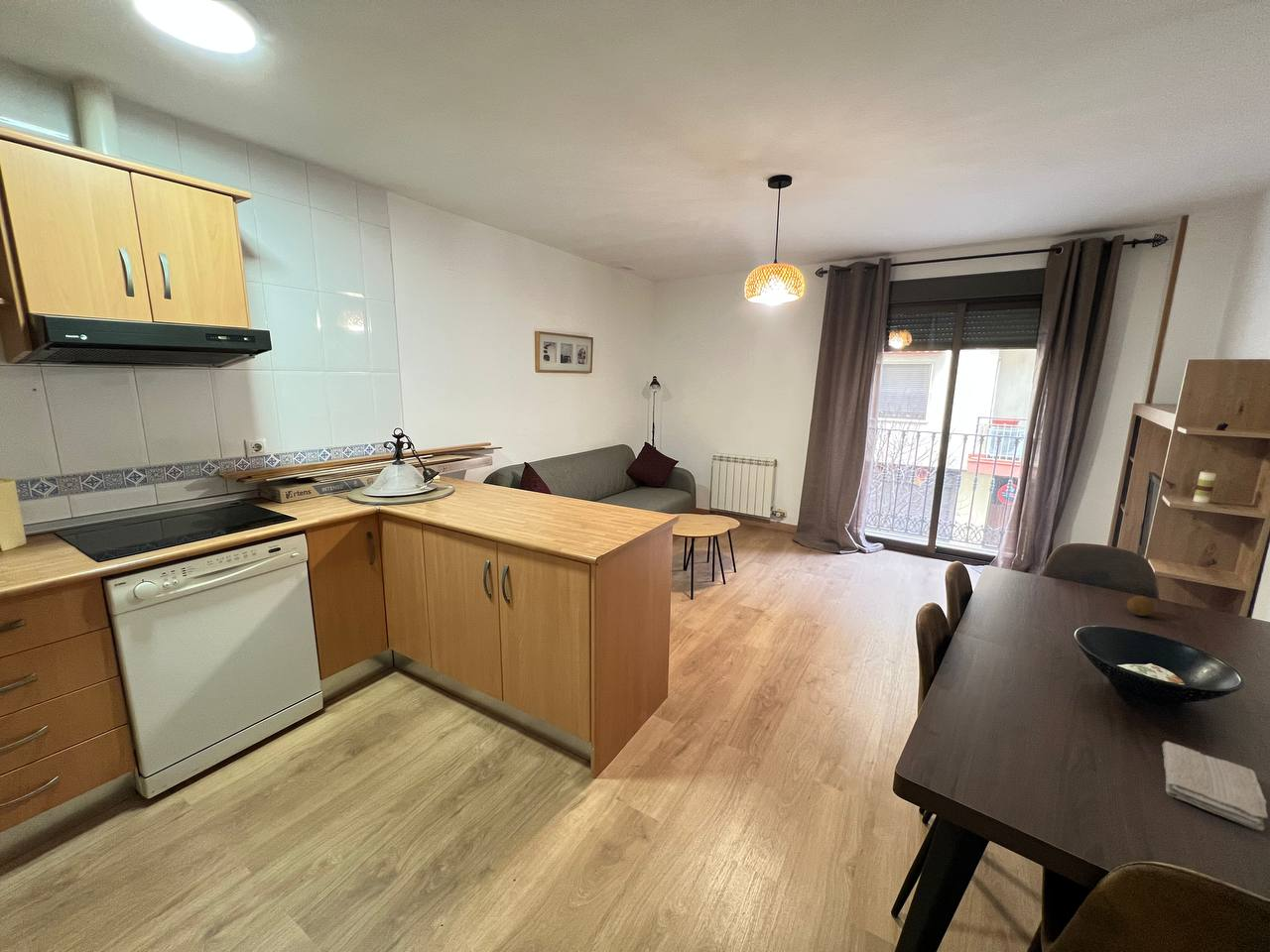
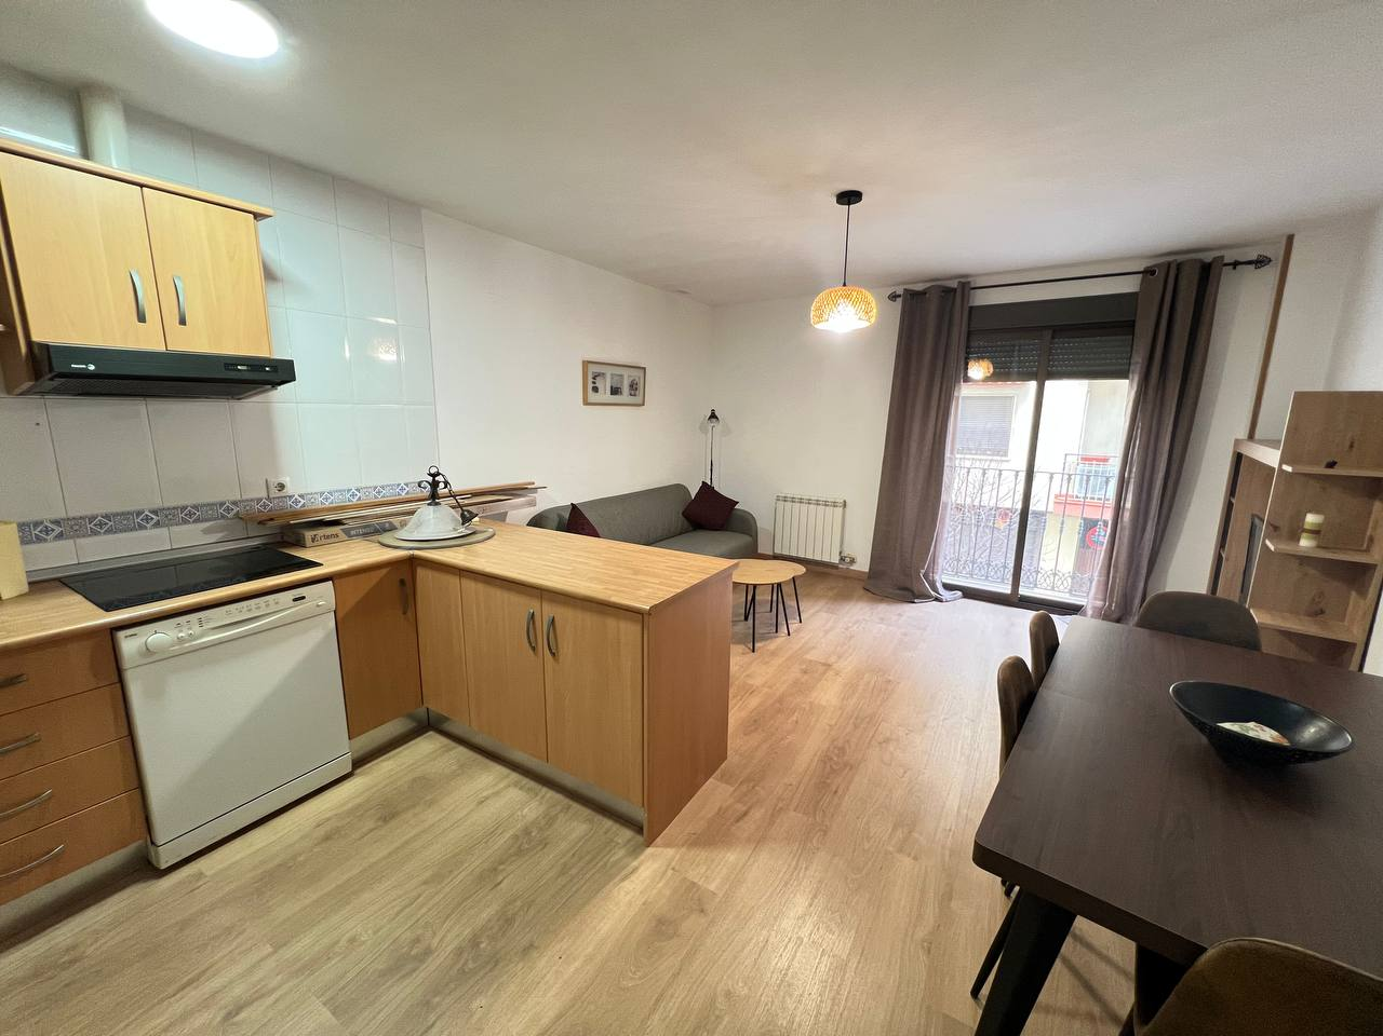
- washcloth [1161,741,1269,831]
- fruit [1125,595,1156,617]
